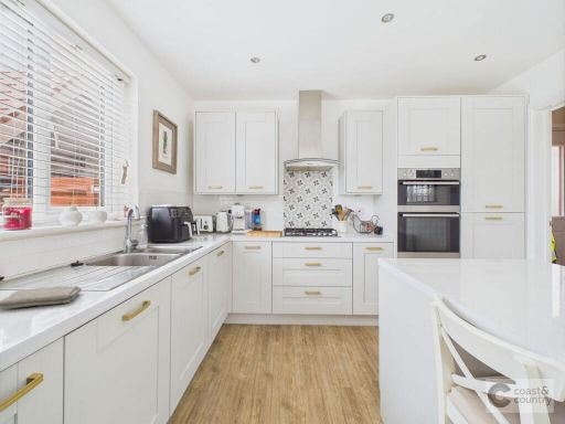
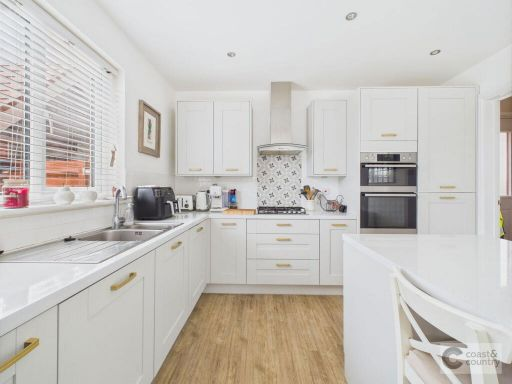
- washcloth [0,285,83,310]
